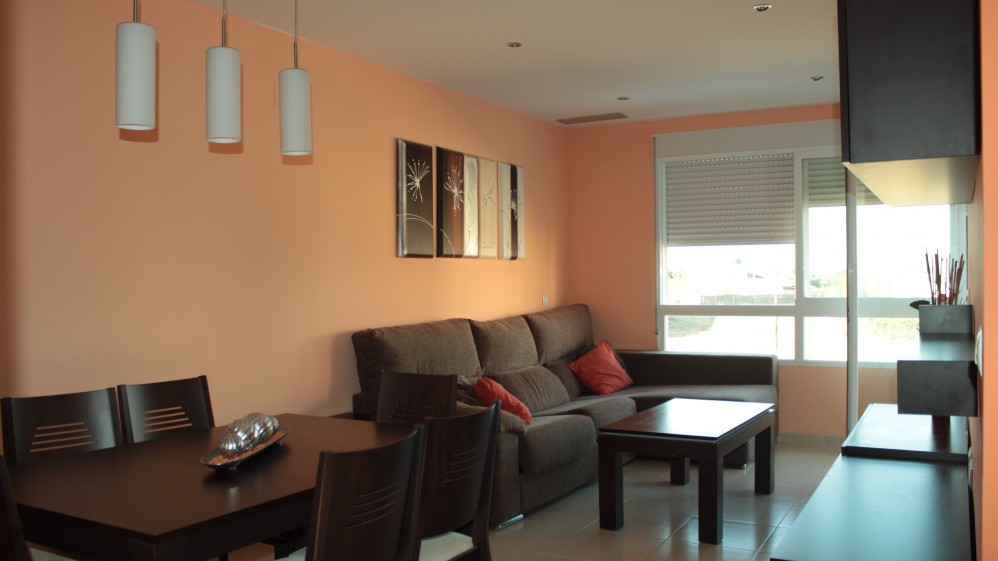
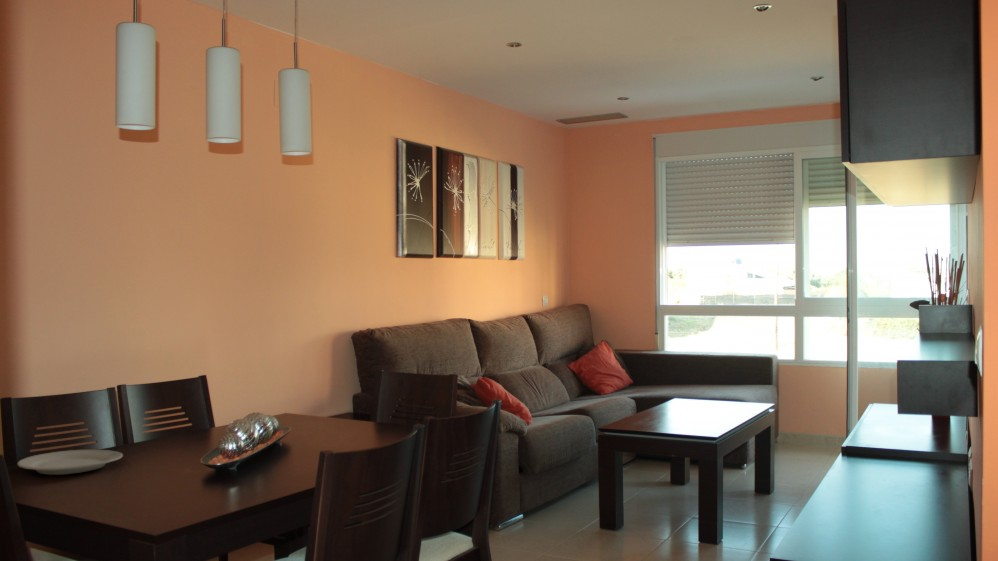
+ chinaware [17,449,124,476]
